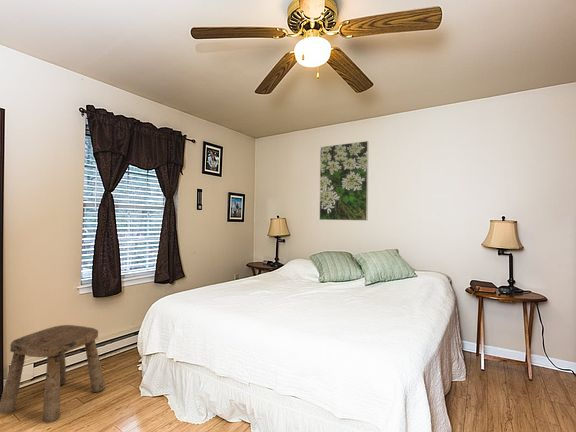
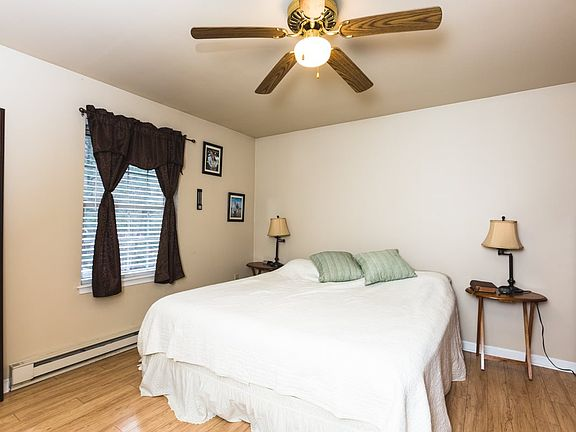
- stool [0,324,106,423]
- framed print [318,140,369,222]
